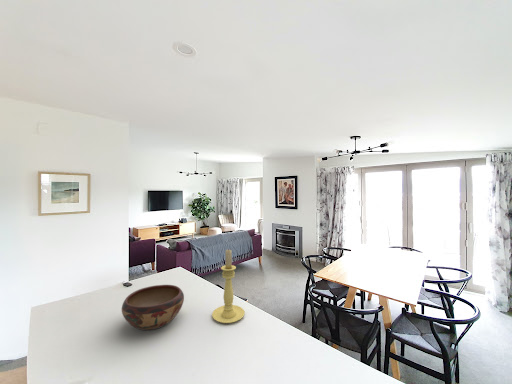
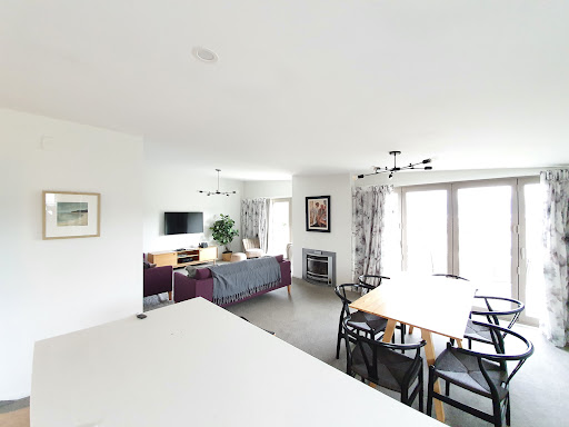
- candle holder [211,248,246,324]
- decorative bowl [121,284,185,331]
